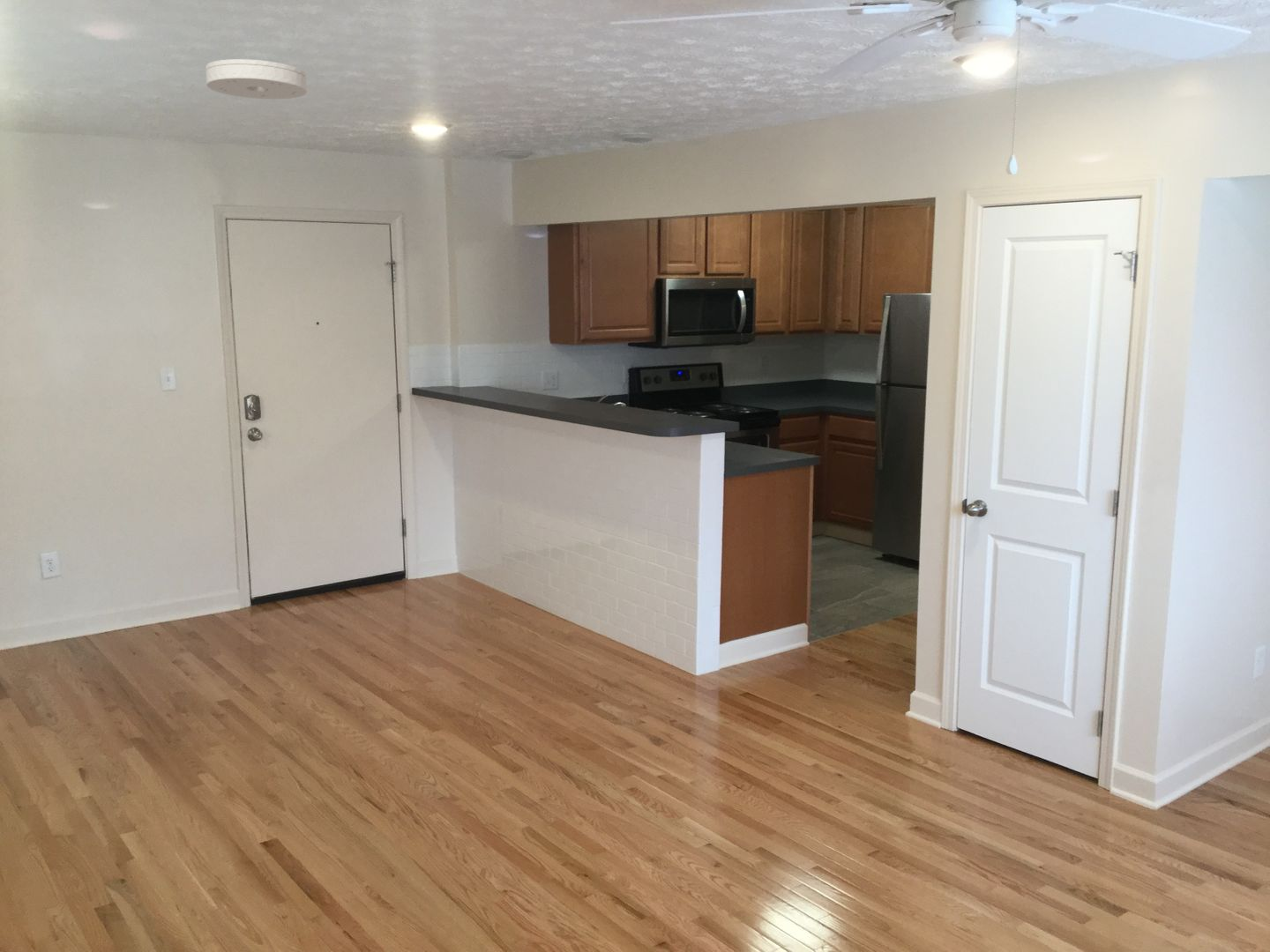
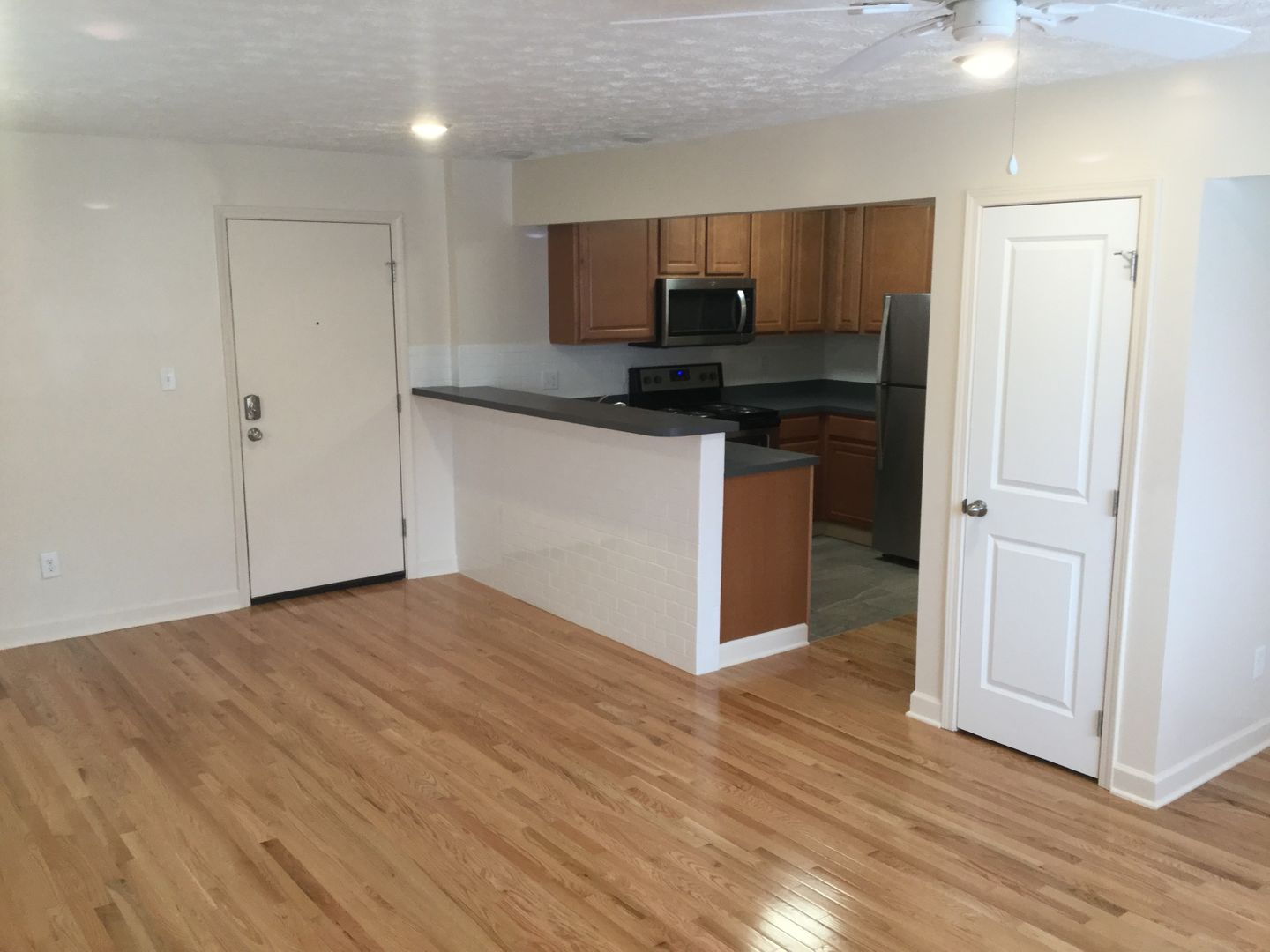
- smoke detector [205,58,308,100]
